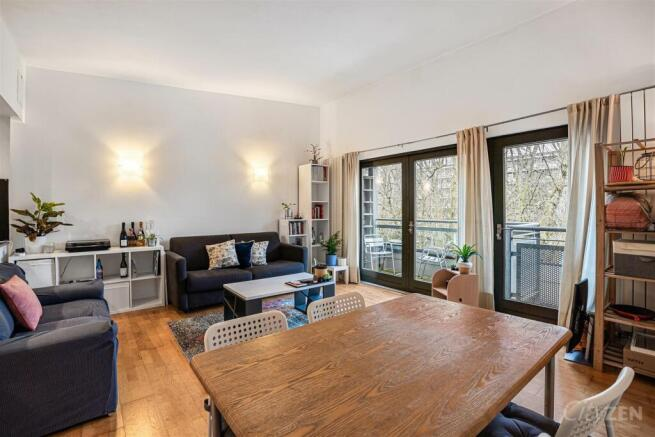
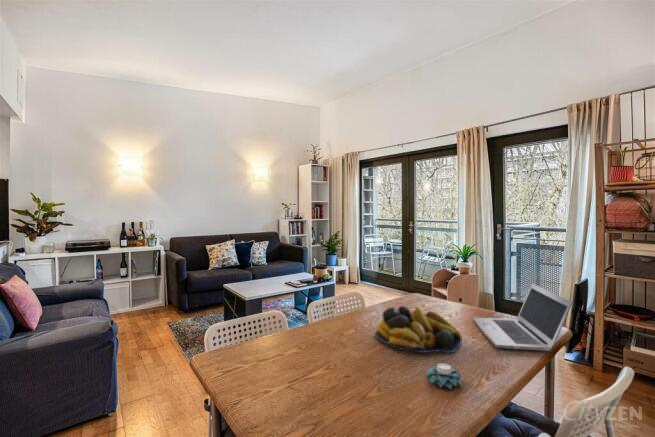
+ fruit bowl [374,305,463,354]
+ laptop [472,282,574,352]
+ candle holder [424,362,466,391]
